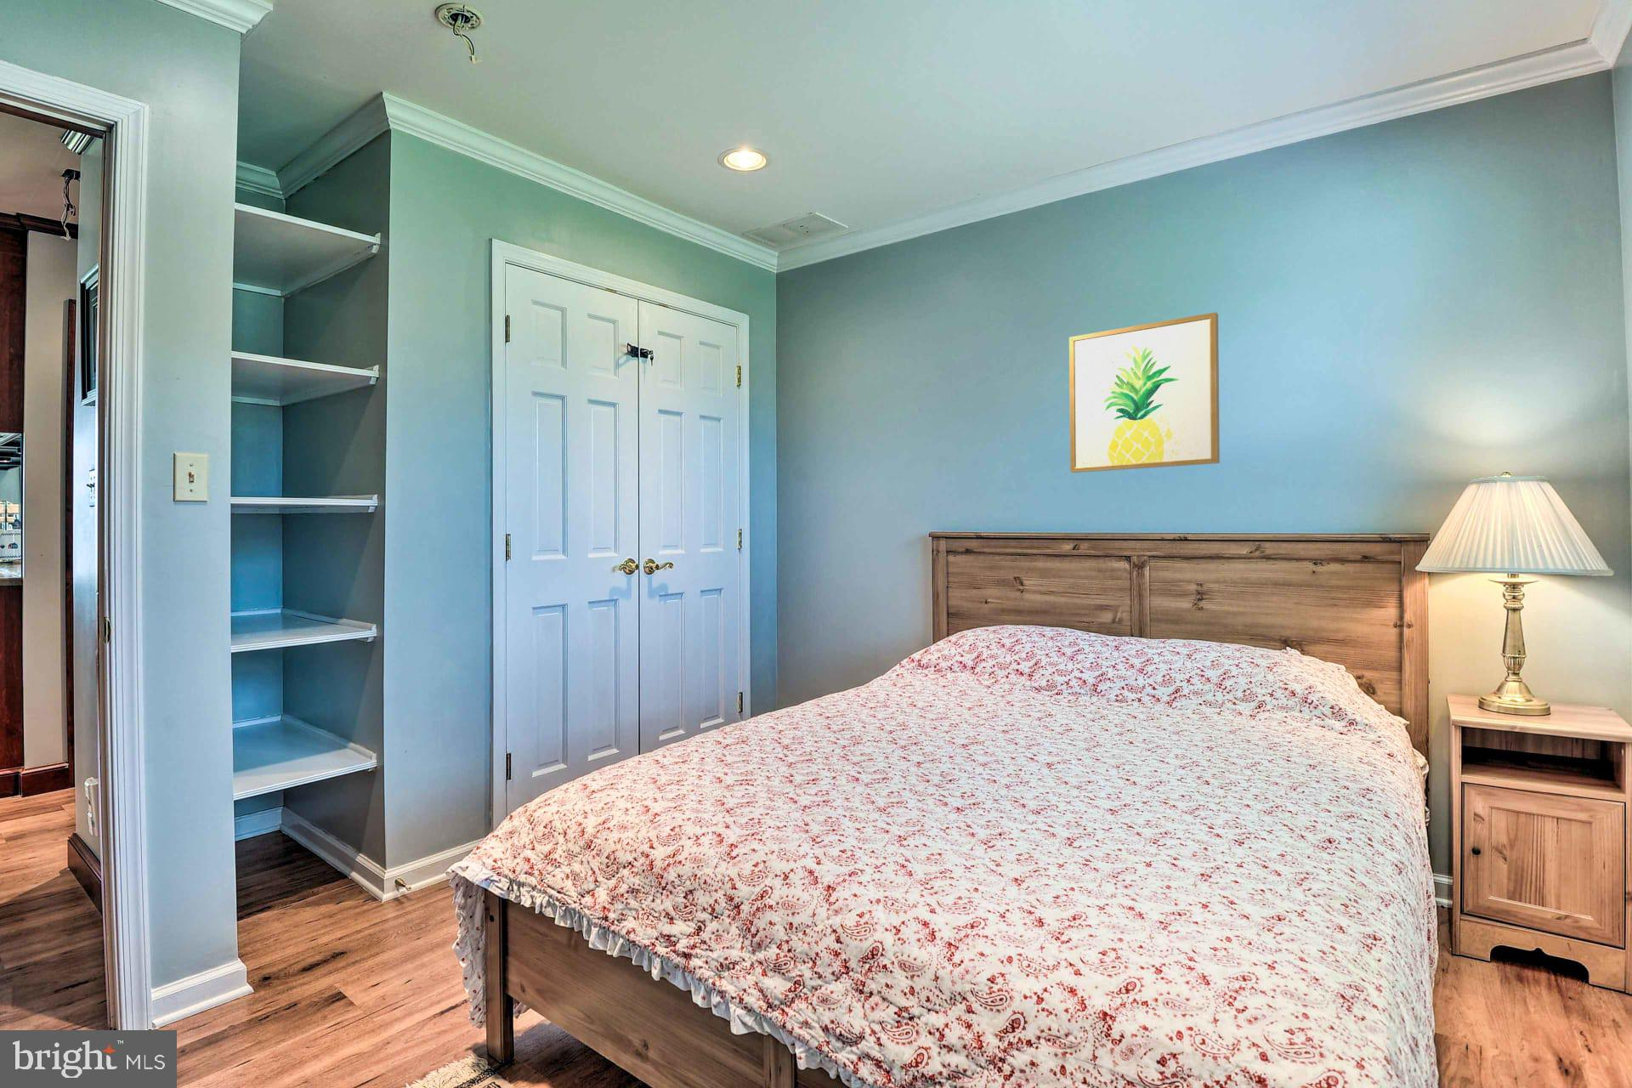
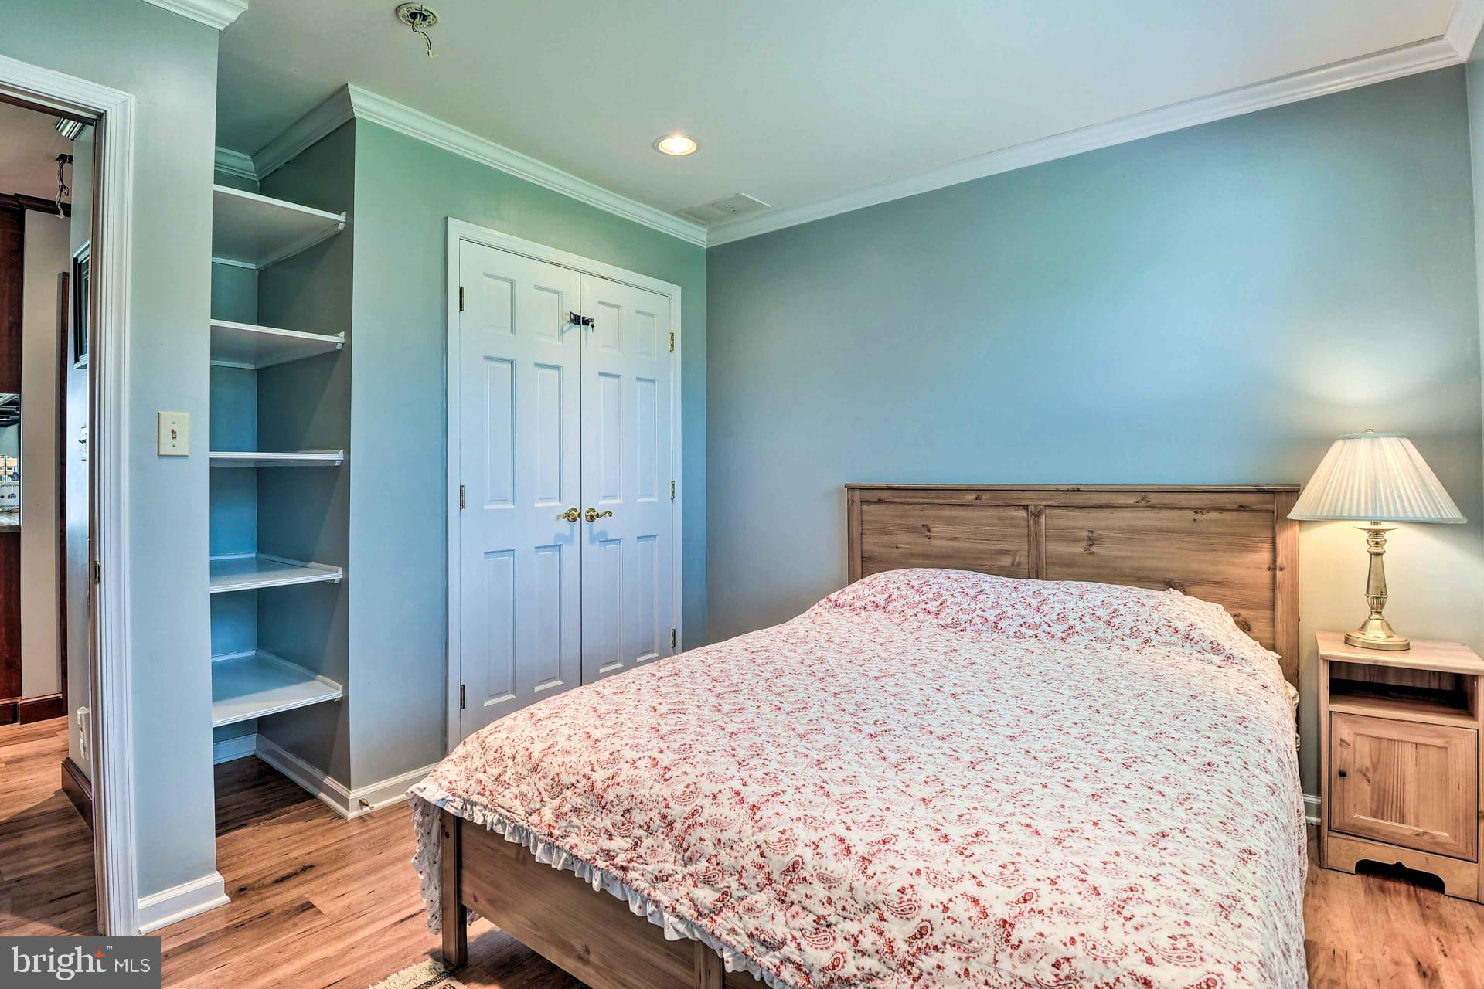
- wall art [1069,312,1220,474]
